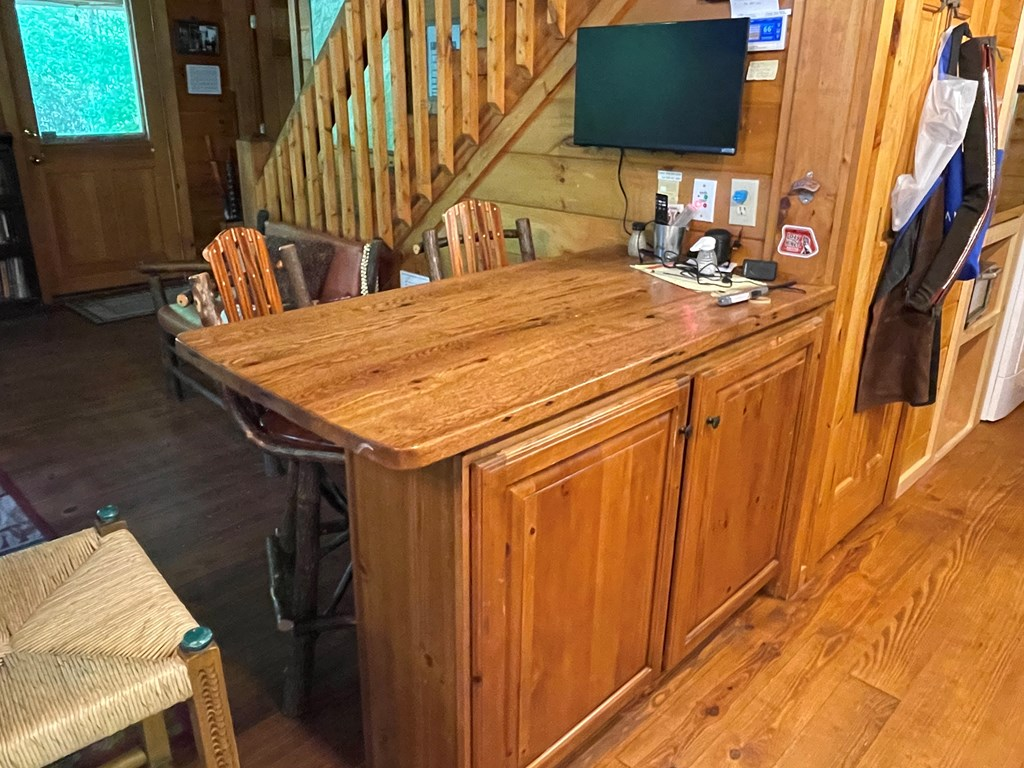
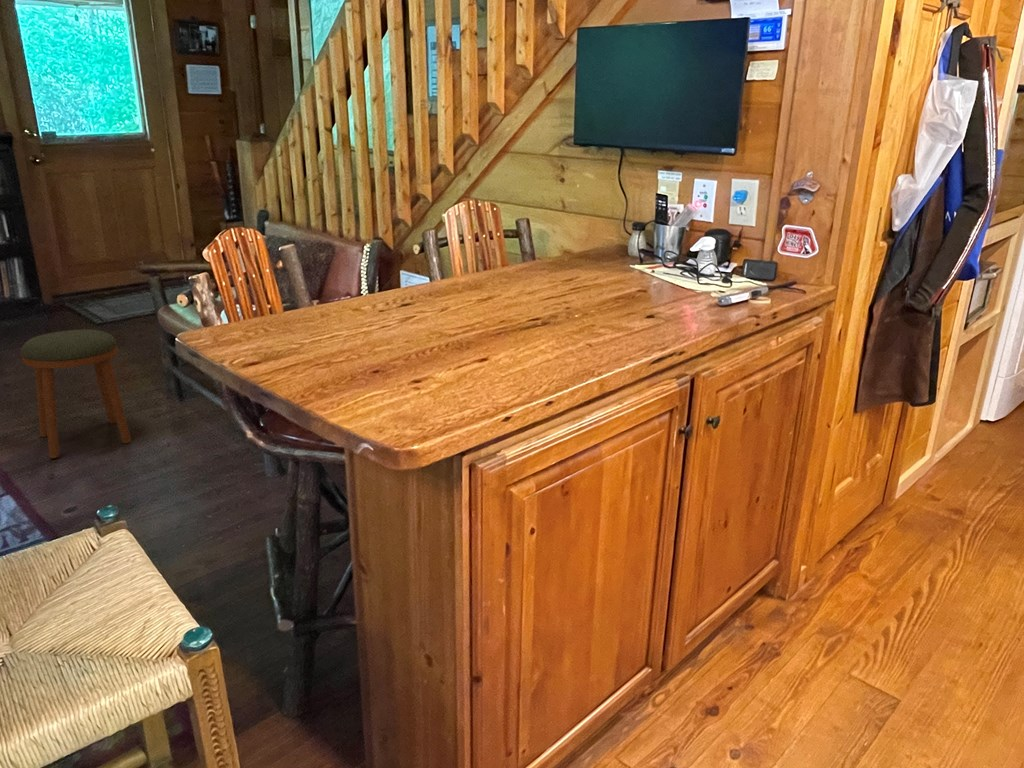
+ stool [20,328,132,459]
